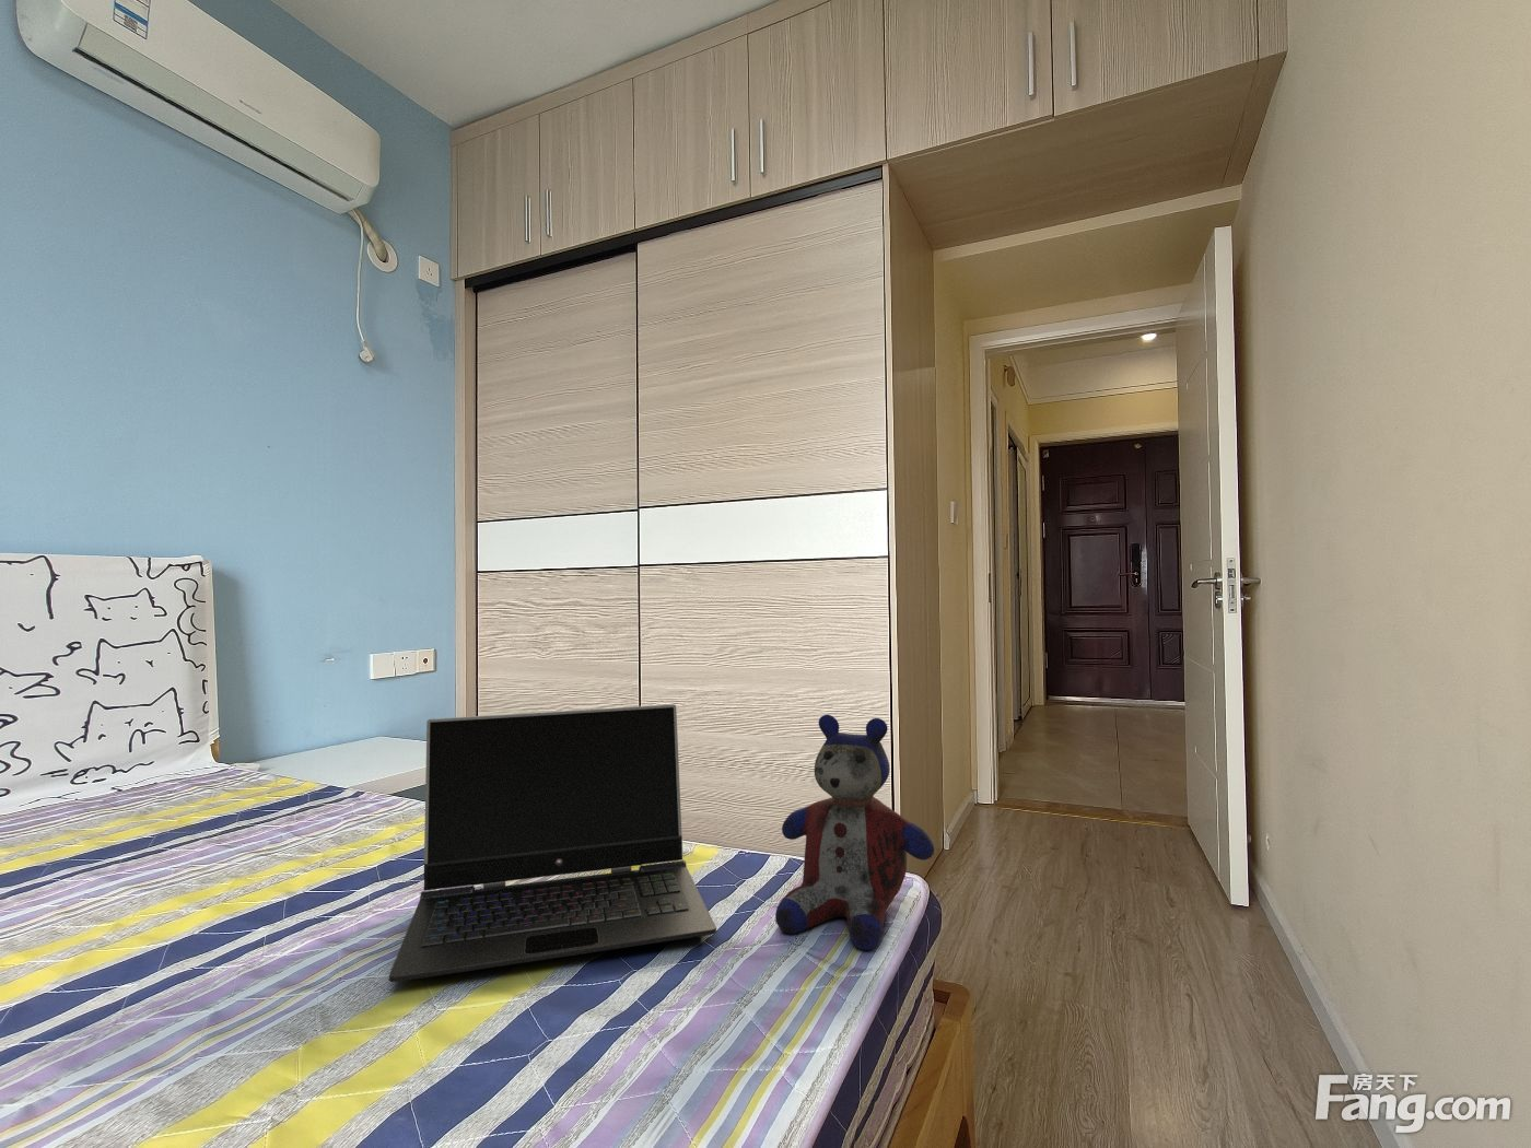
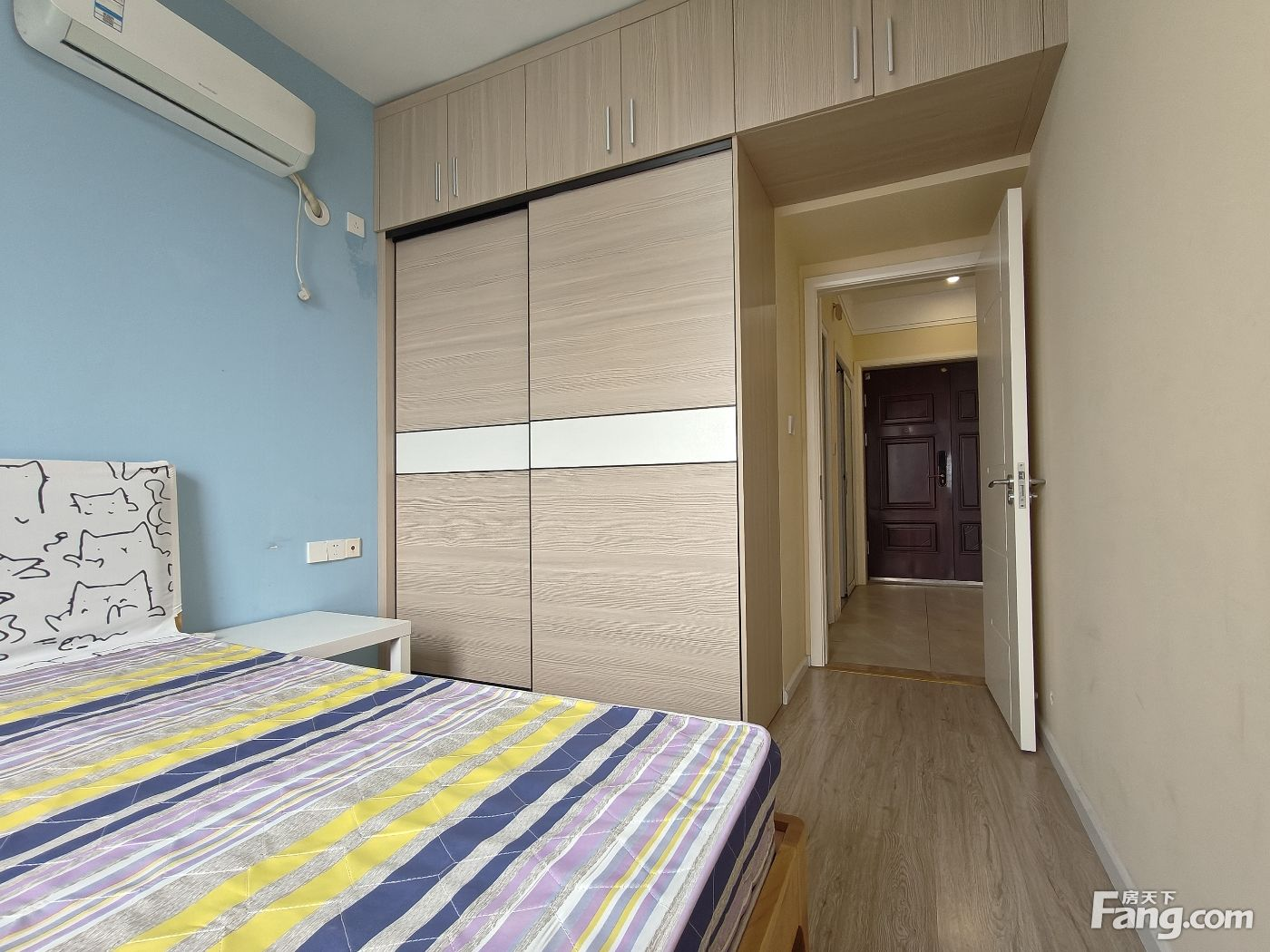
- laptop computer [388,703,717,983]
- stuffed bear [774,714,935,951]
